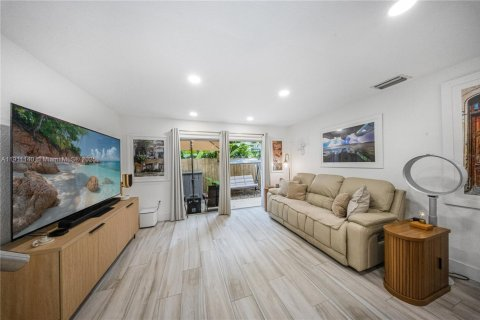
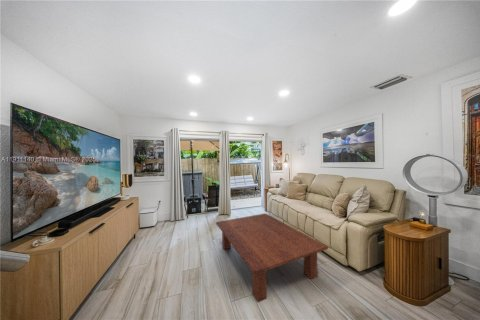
+ coffee table [215,212,329,304]
